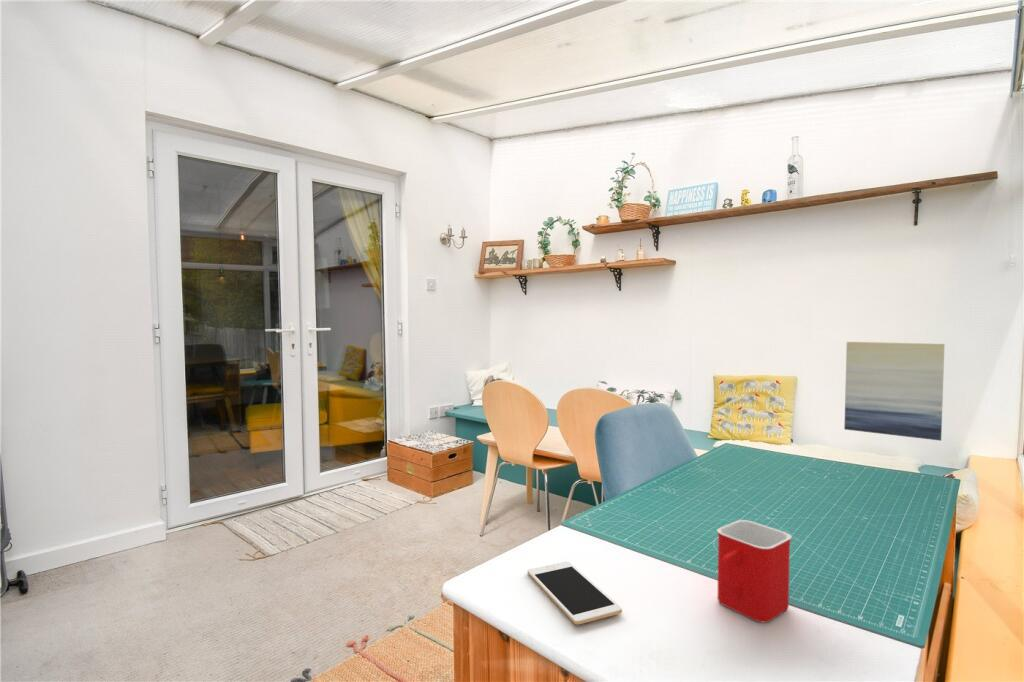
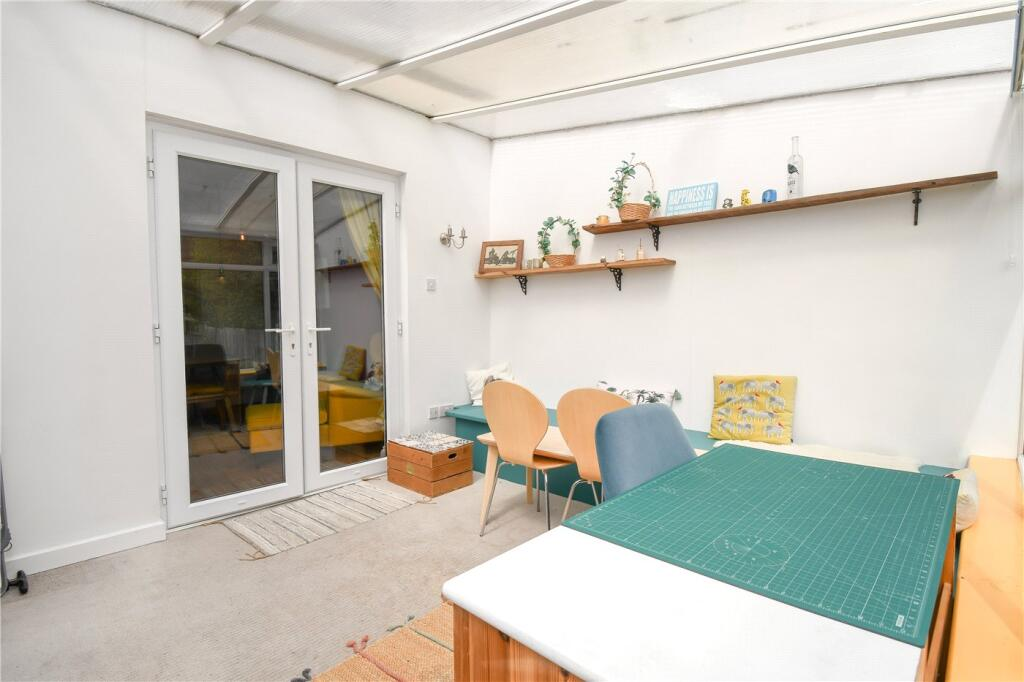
- mug [716,519,793,624]
- wall art [843,341,946,442]
- cell phone [526,560,623,625]
